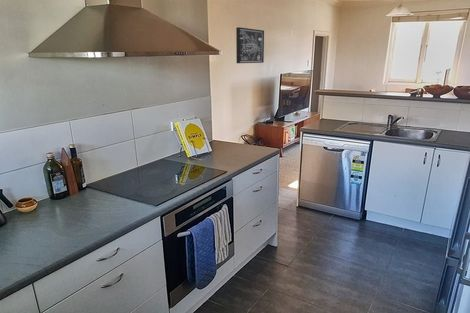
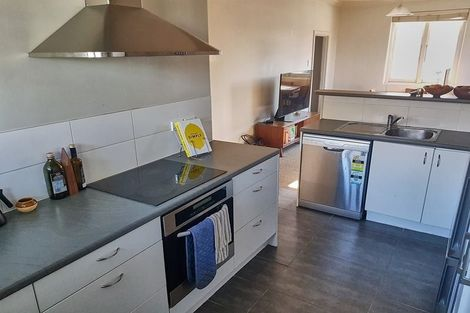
- wall art [235,26,265,64]
